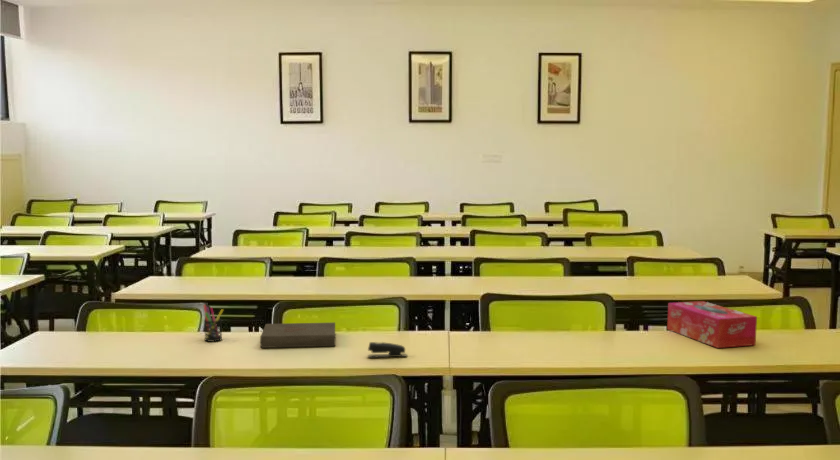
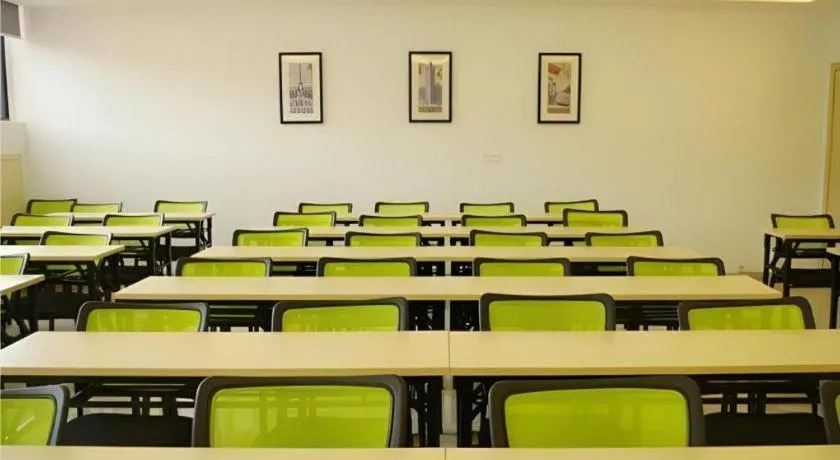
- book [259,322,336,349]
- pen holder [203,304,224,343]
- stapler [366,341,408,359]
- tissue box [666,300,758,349]
